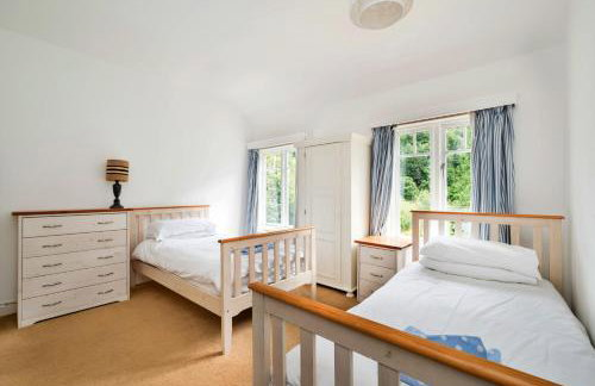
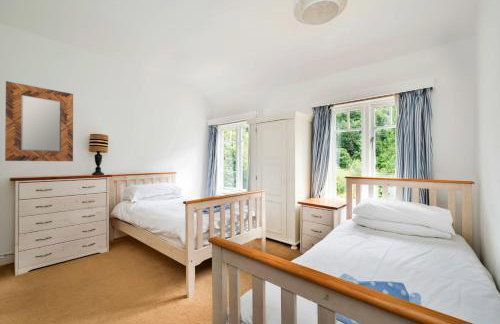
+ home mirror [4,80,74,162]
